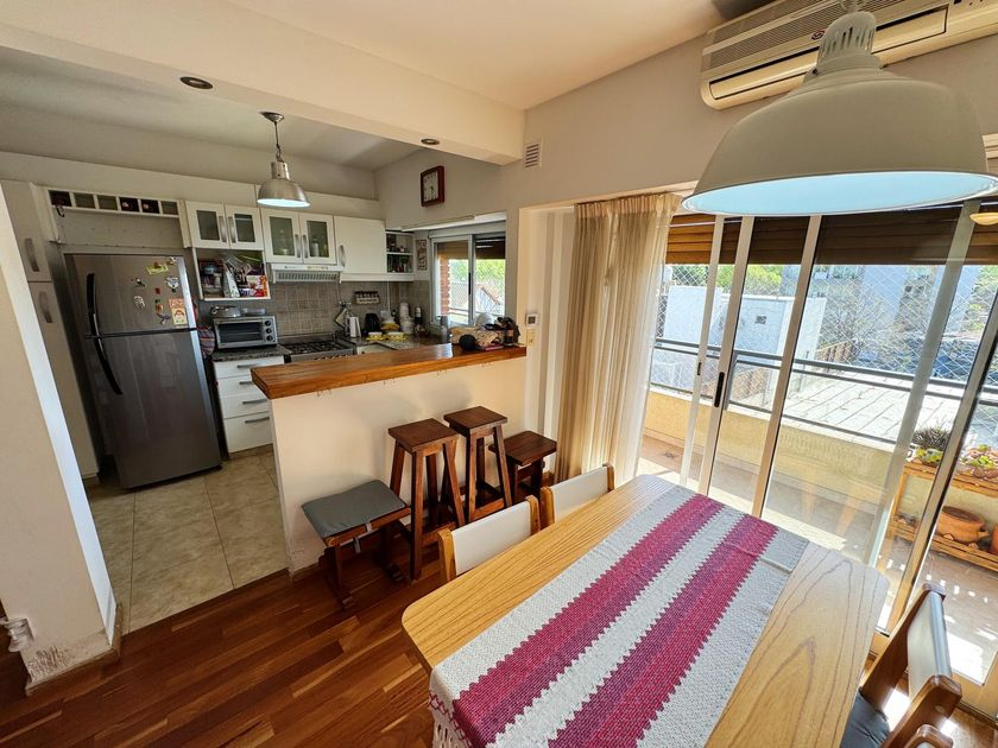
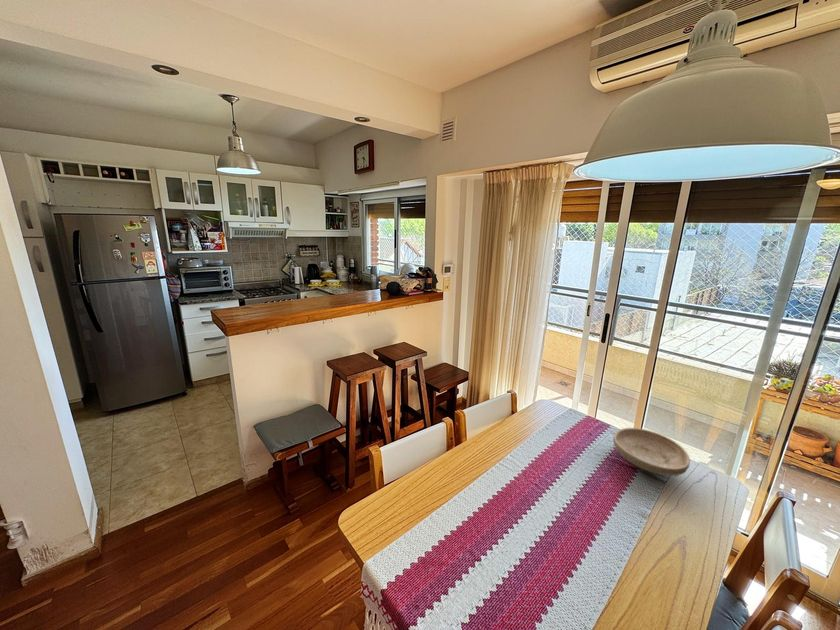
+ bowl [612,427,691,477]
